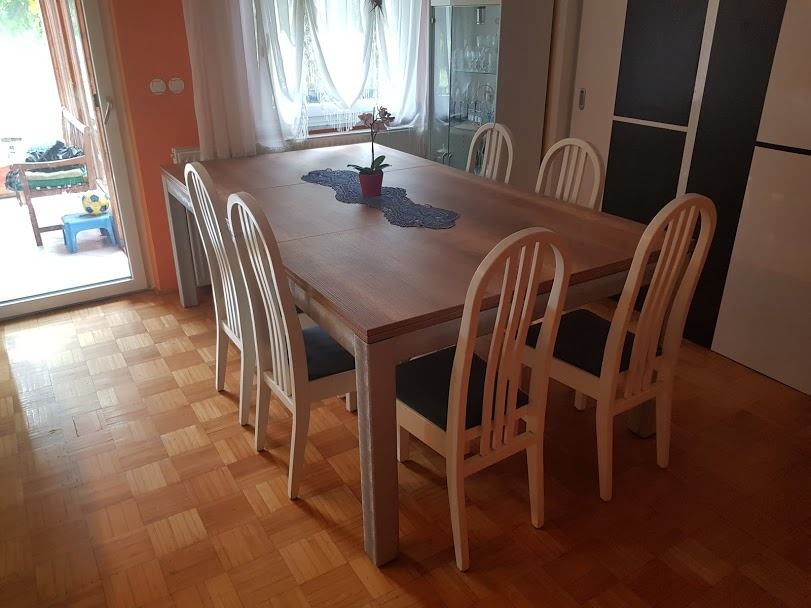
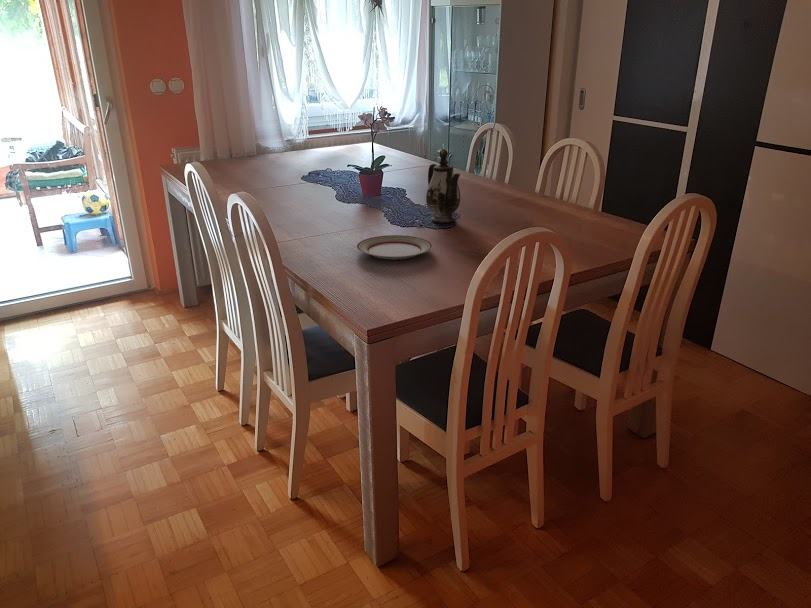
+ teapot [425,148,461,224]
+ plate [356,234,433,260]
